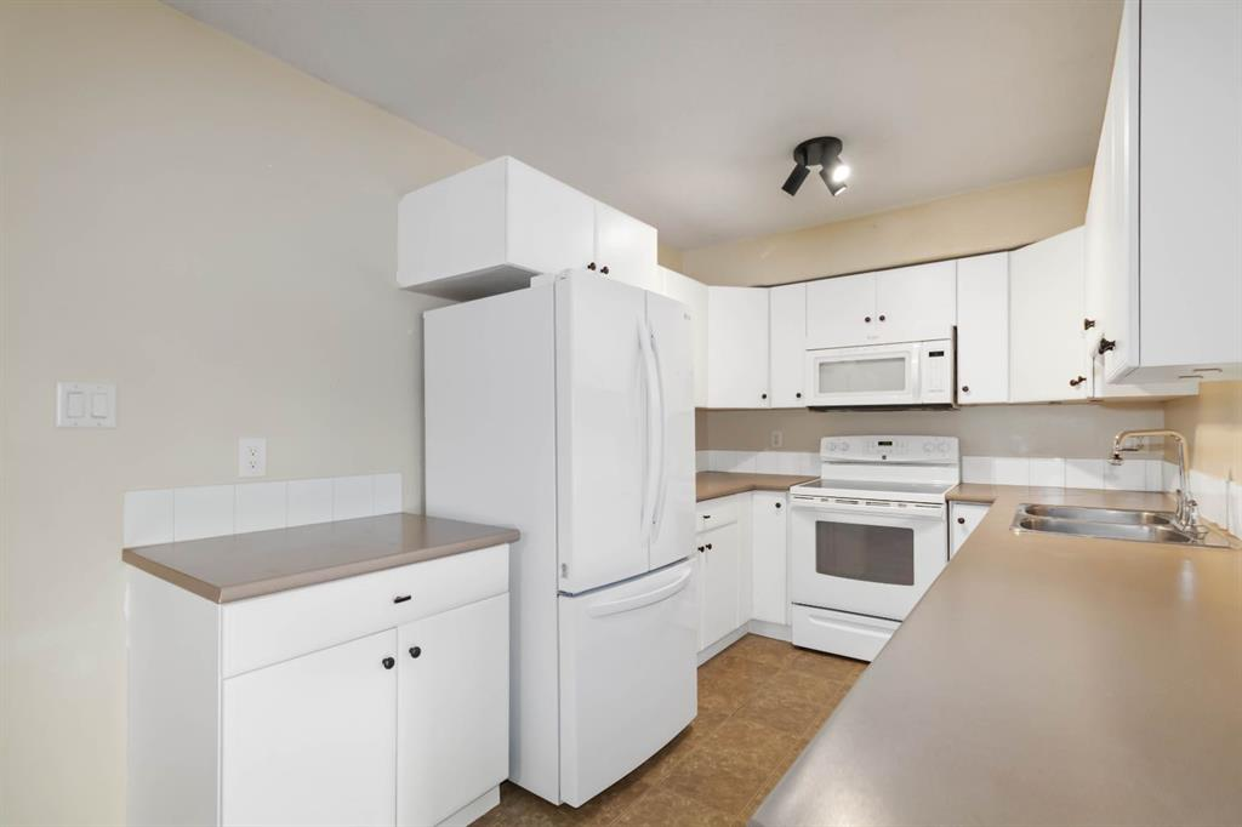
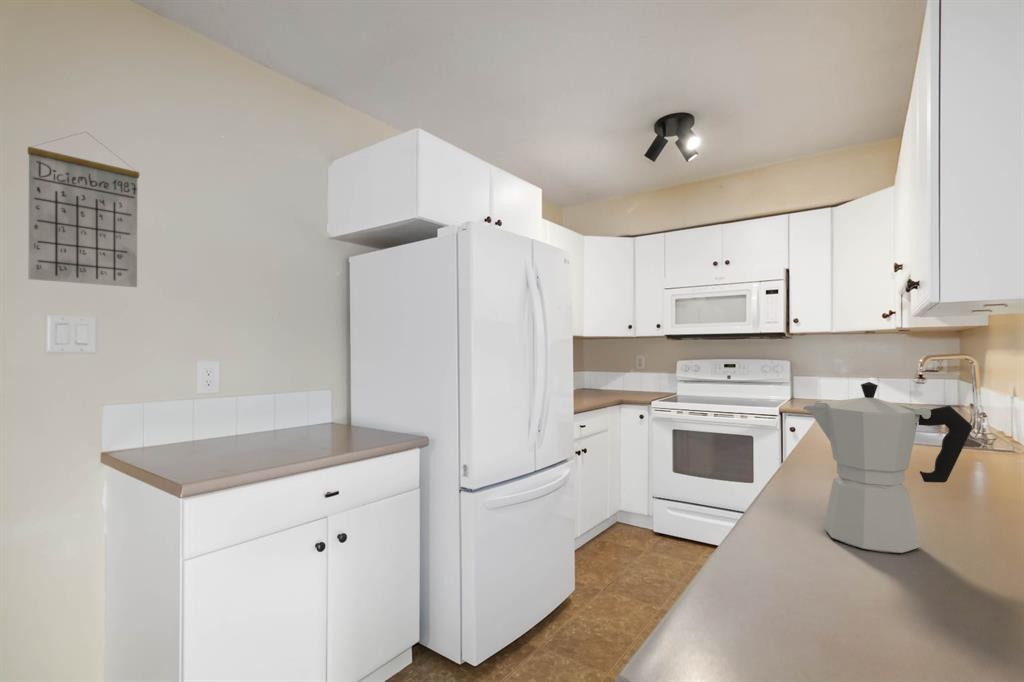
+ calendar [27,131,141,288]
+ moka pot [802,381,973,554]
